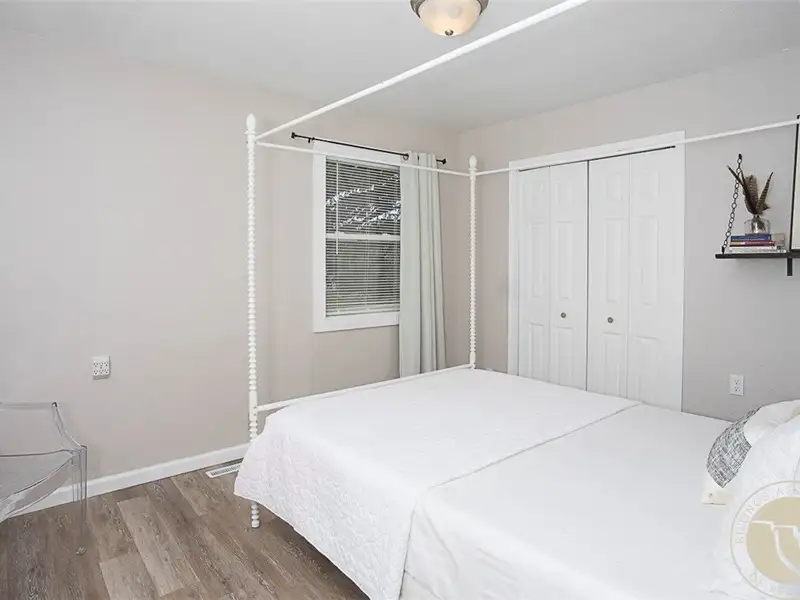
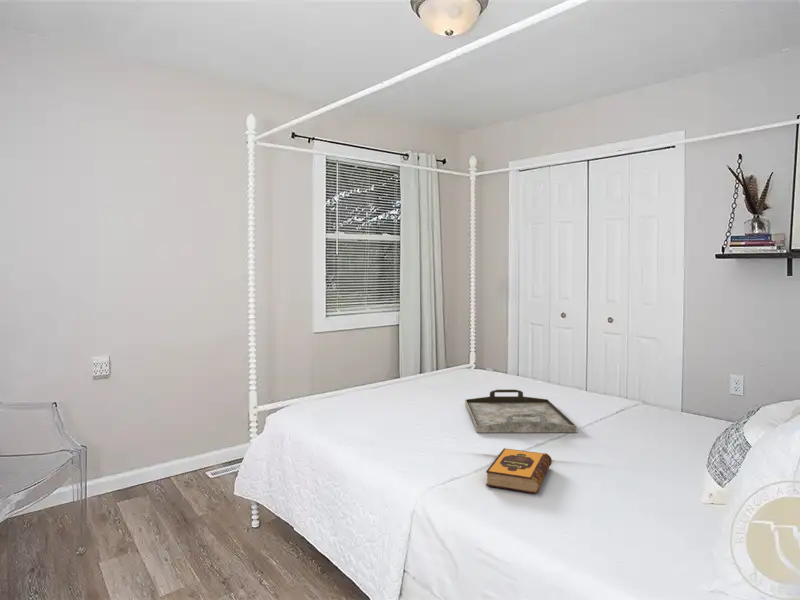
+ hardback book [485,447,553,495]
+ serving tray [464,388,578,434]
